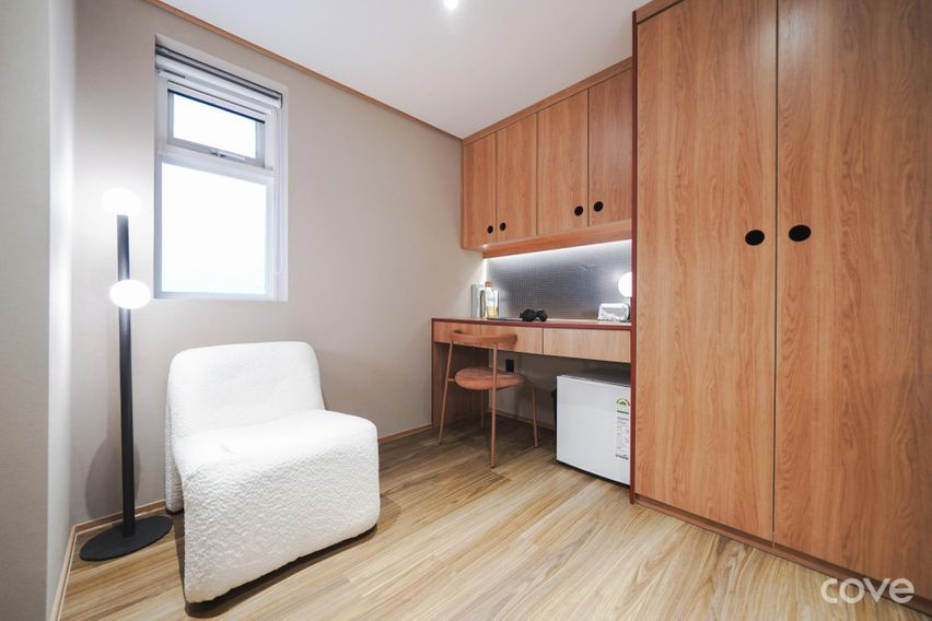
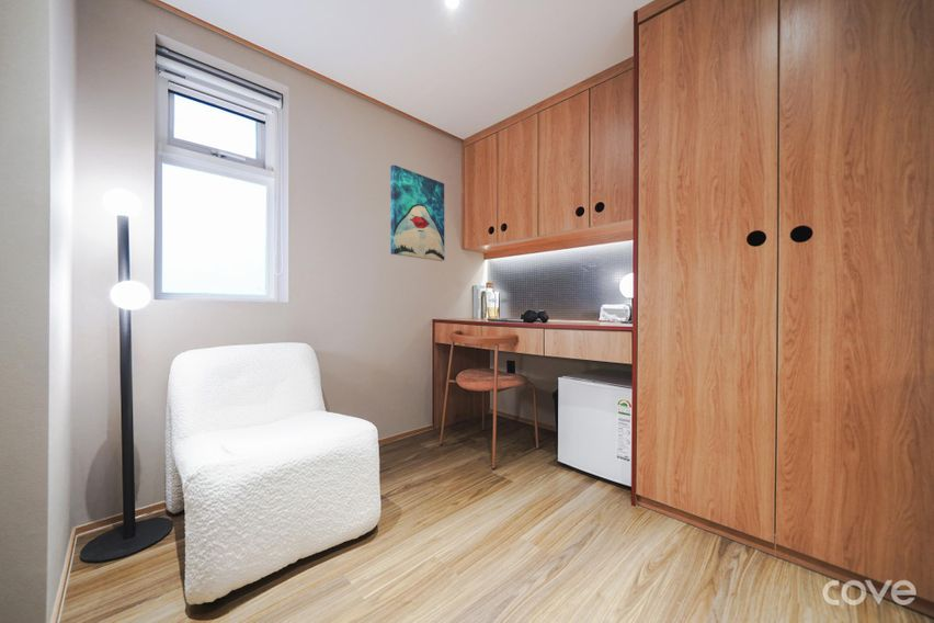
+ wall art [389,163,445,262]
